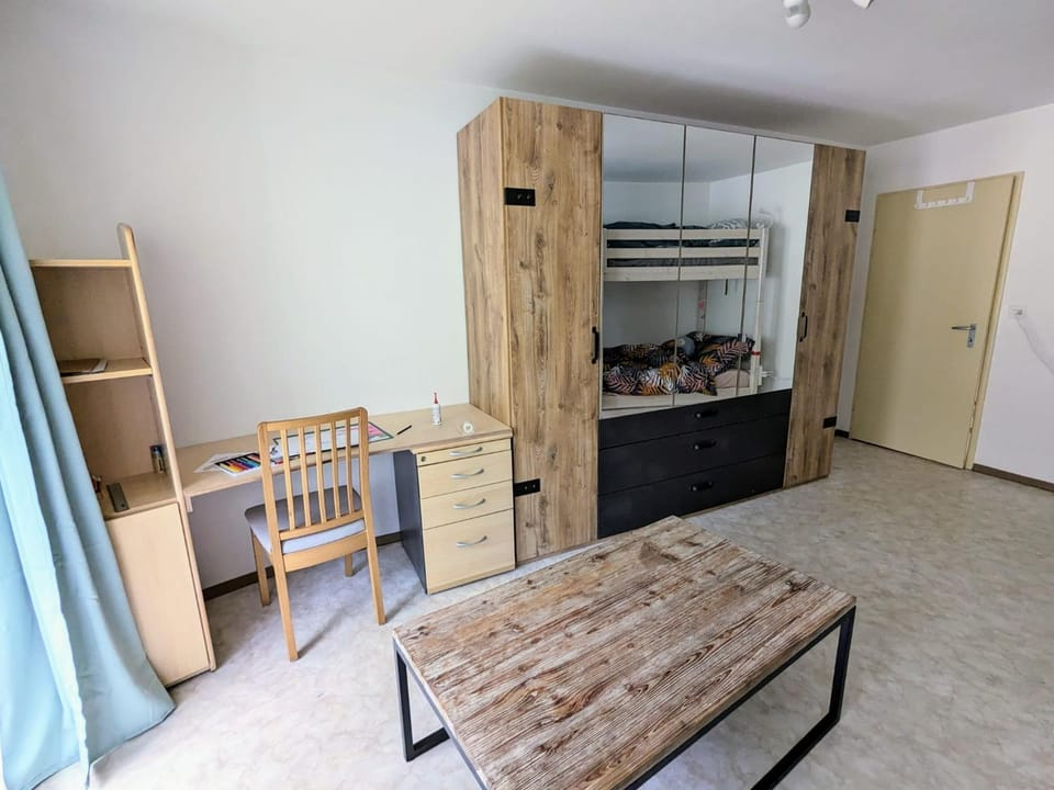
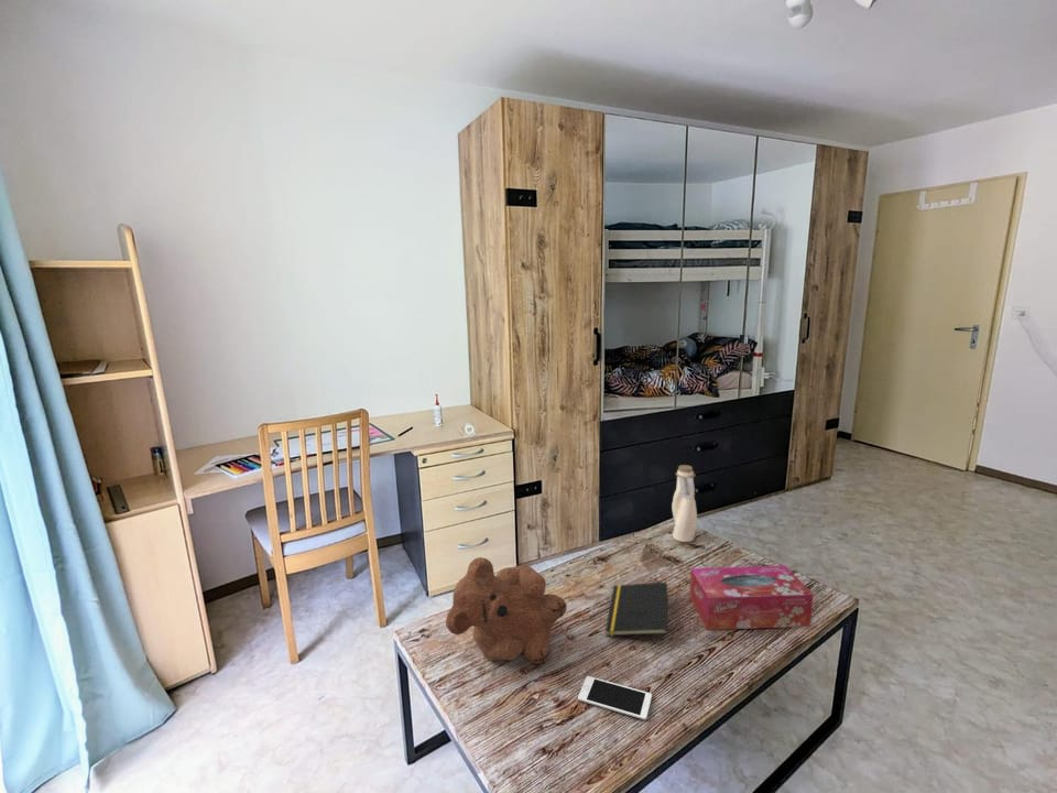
+ cell phone [577,675,653,721]
+ water bottle [671,464,698,543]
+ tissue box [689,565,815,631]
+ teddy bear [445,556,568,665]
+ notepad [604,582,668,637]
